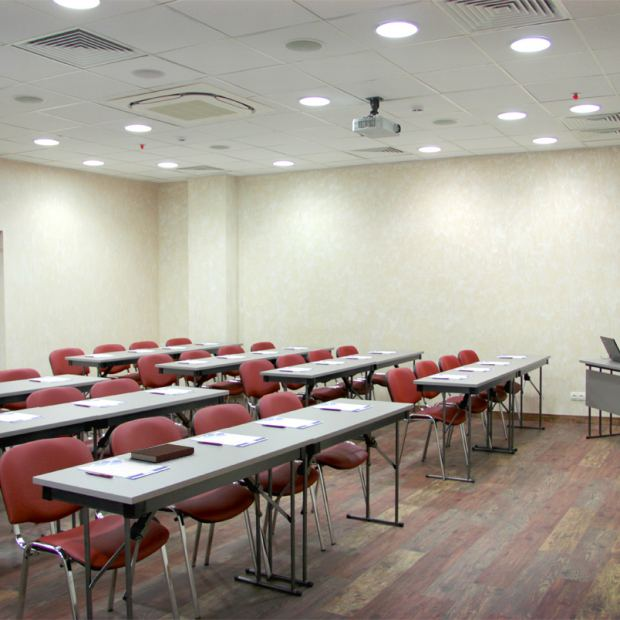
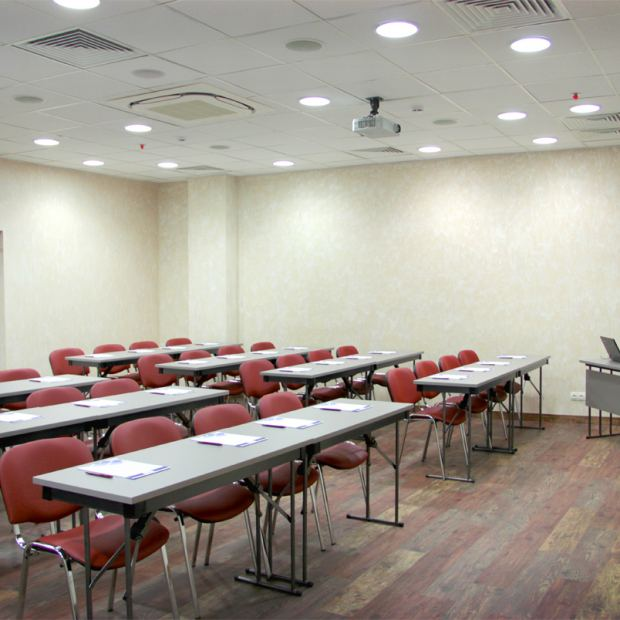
- notebook [130,443,195,464]
